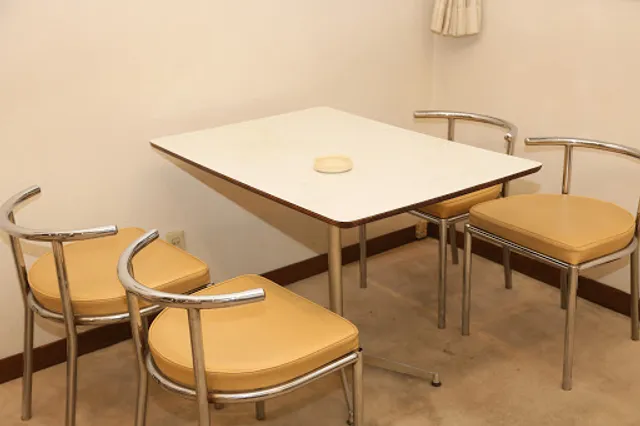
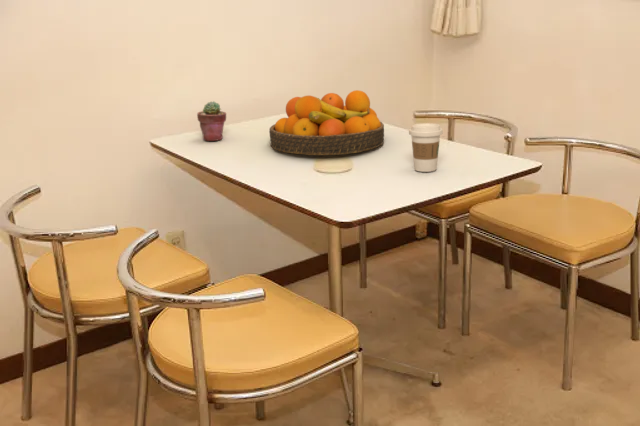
+ coffee cup [408,122,444,173]
+ potted succulent [196,100,227,142]
+ fruit bowl [268,89,385,156]
